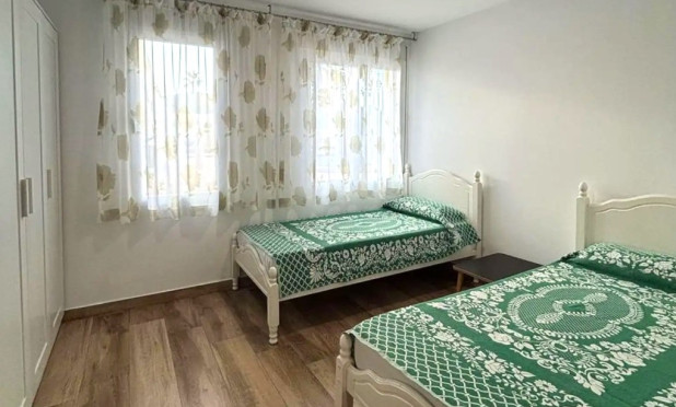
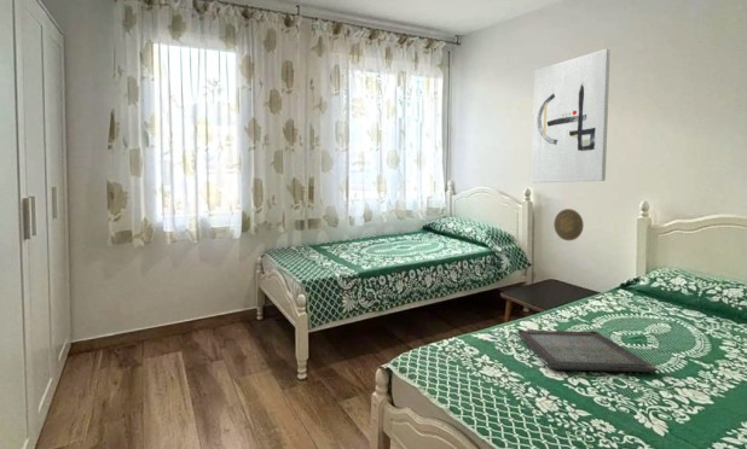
+ decorative plate [552,208,585,241]
+ wall art [531,48,612,183]
+ serving tray [516,328,659,373]
